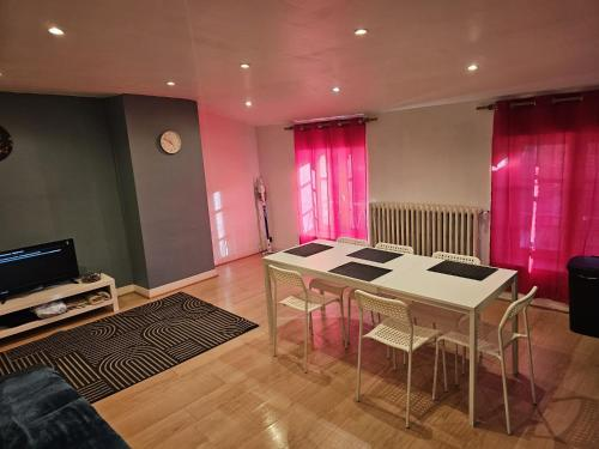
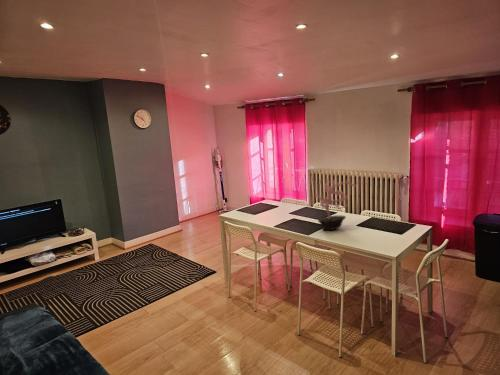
+ potted plant [314,178,358,231]
